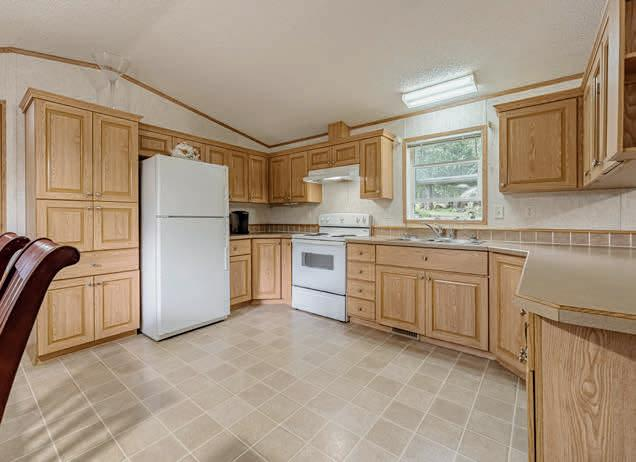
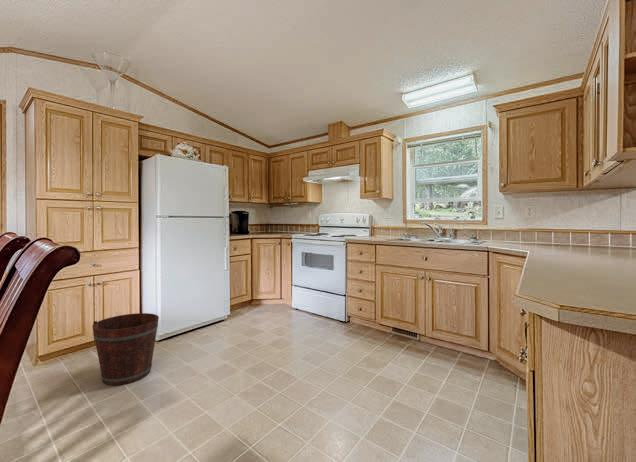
+ bucket [91,312,160,386]
